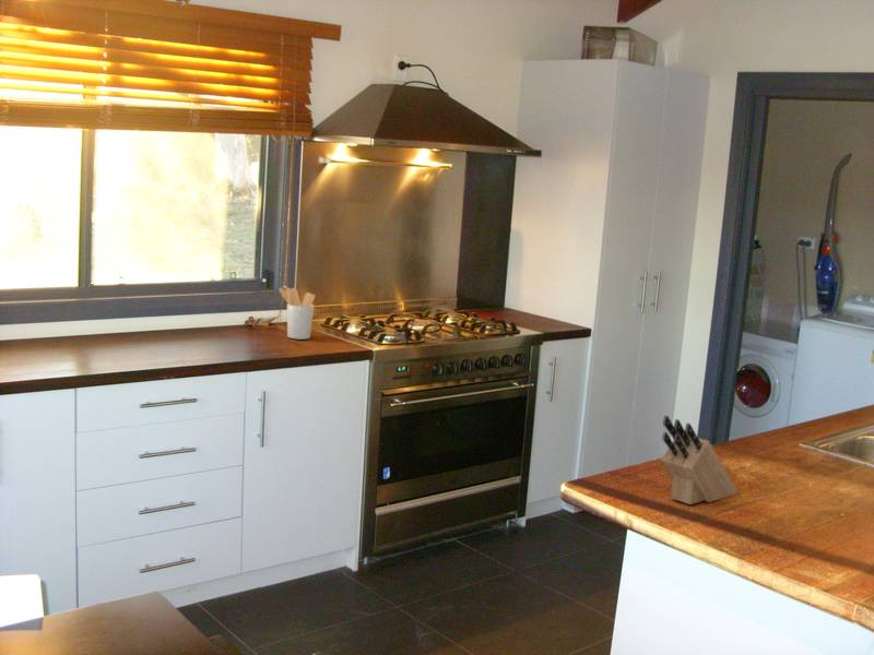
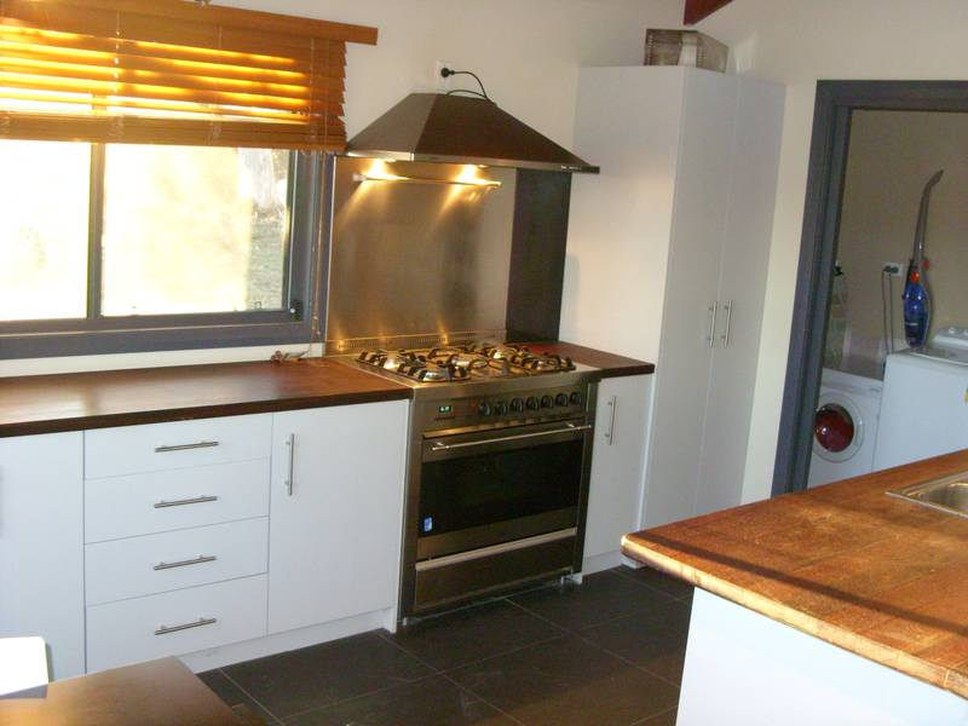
- utensil holder [277,287,316,341]
- knife block [660,415,739,505]
